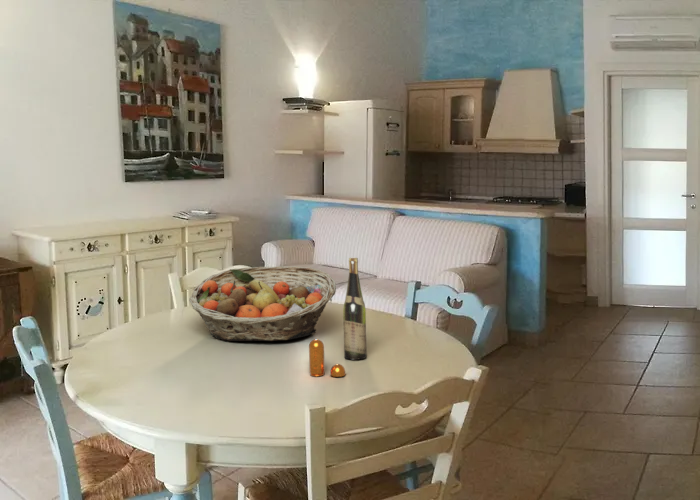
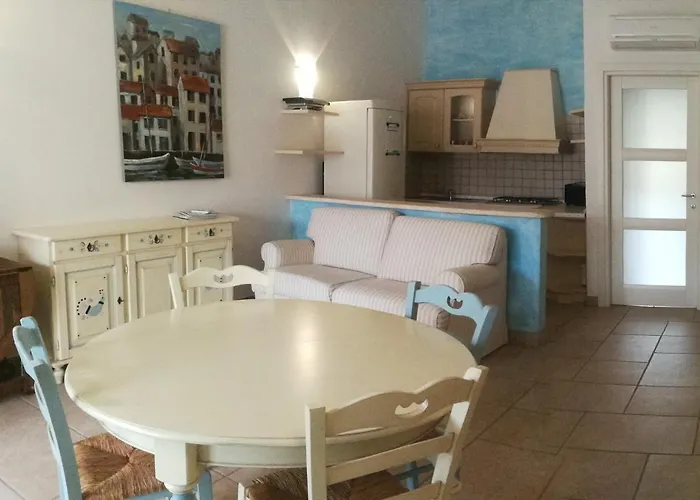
- fruit basket [188,265,337,342]
- pepper shaker [308,338,346,378]
- wine bottle [342,257,367,361]
